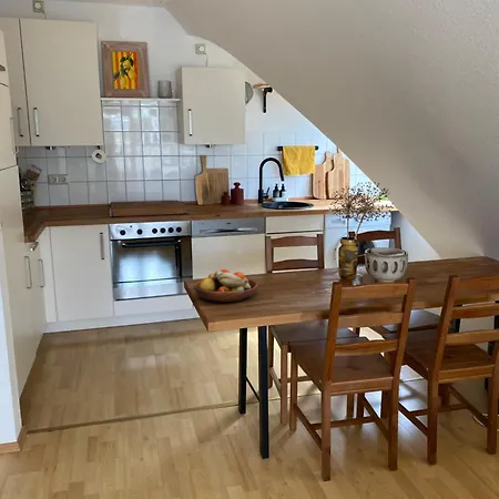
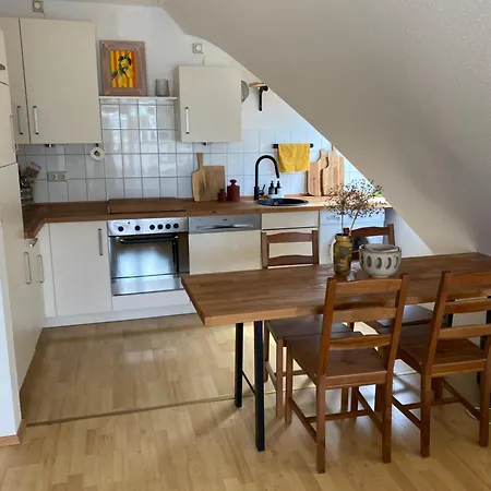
- fruit bowl [193,268,258,303]
